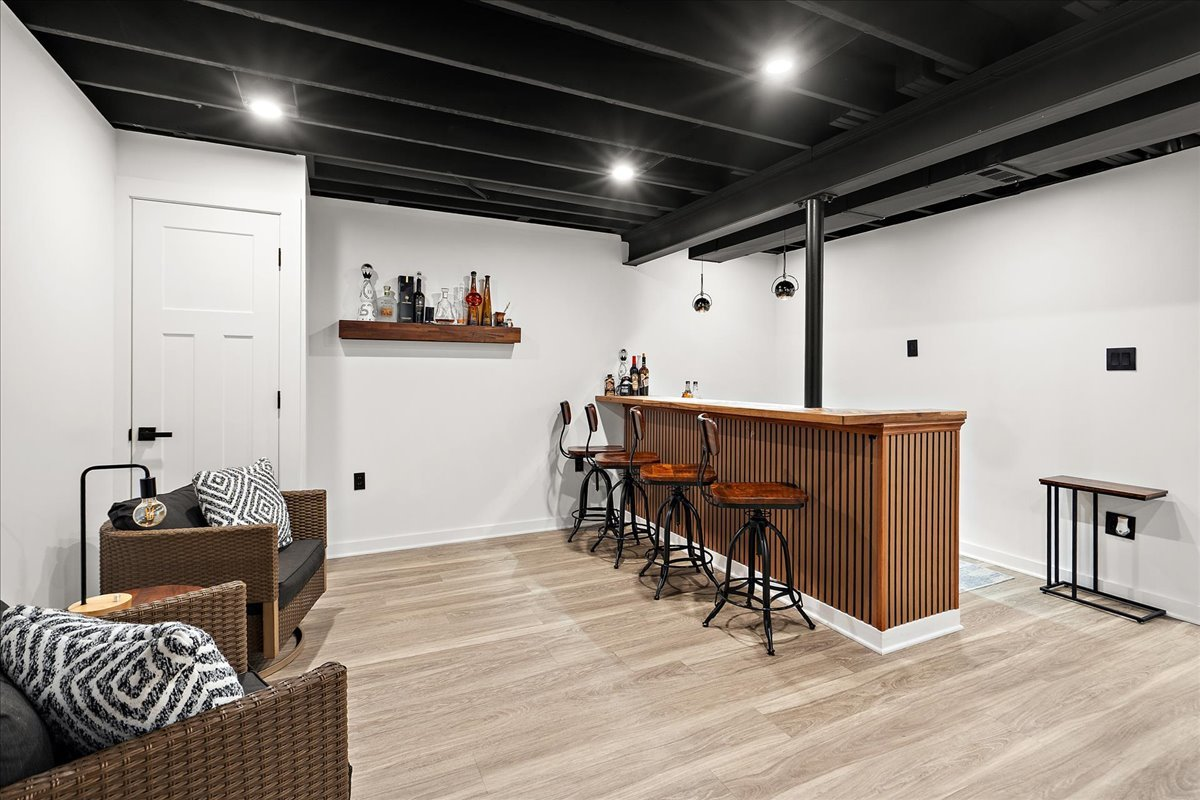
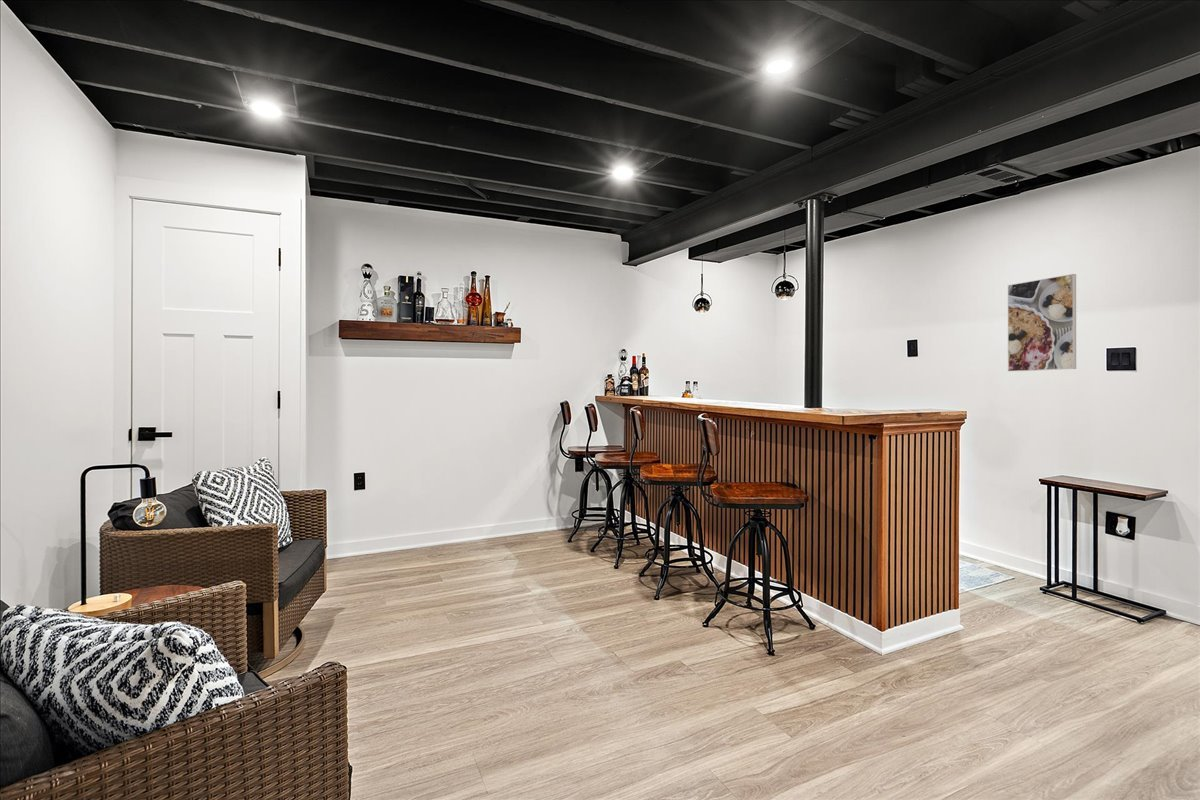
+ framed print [1007,273,1077,373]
